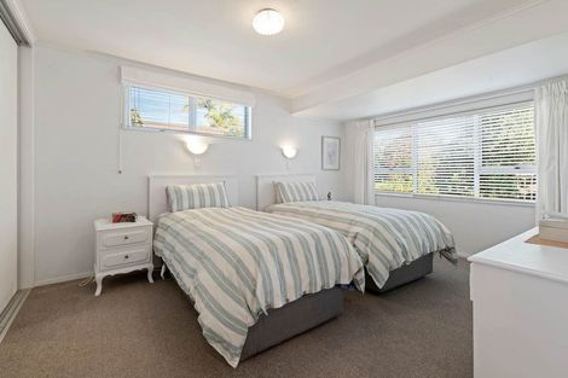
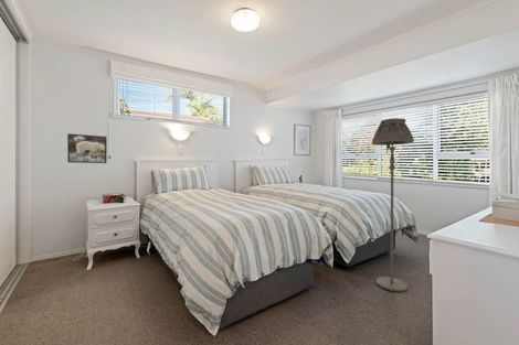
+ floor lamp [371,117,415,292]
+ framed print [66,132,108,164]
